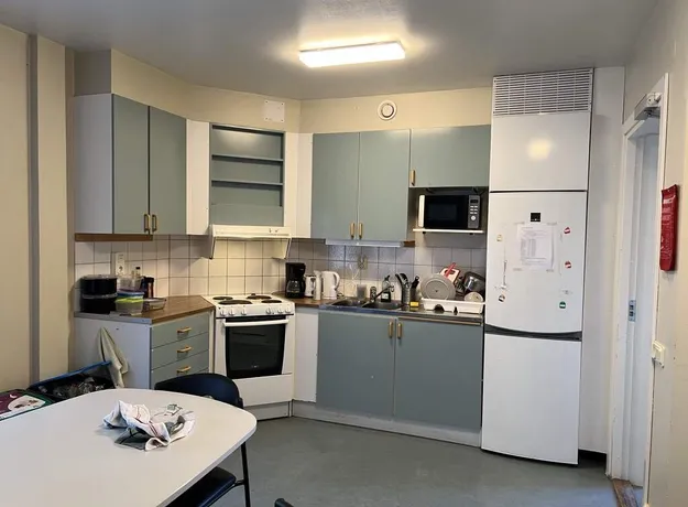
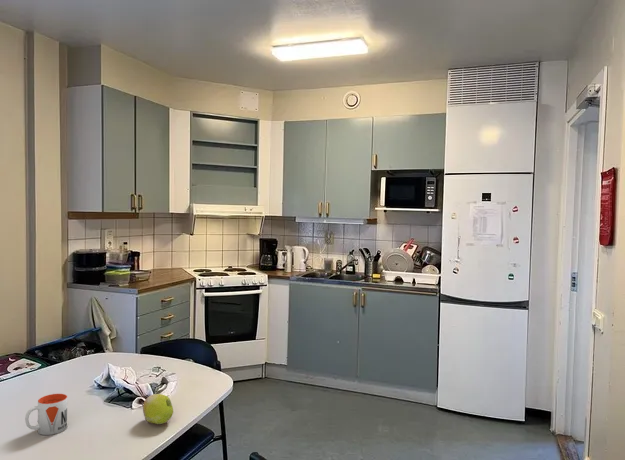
+ fruit [142,393,175,425]
+ mug [24,393,68,436]
